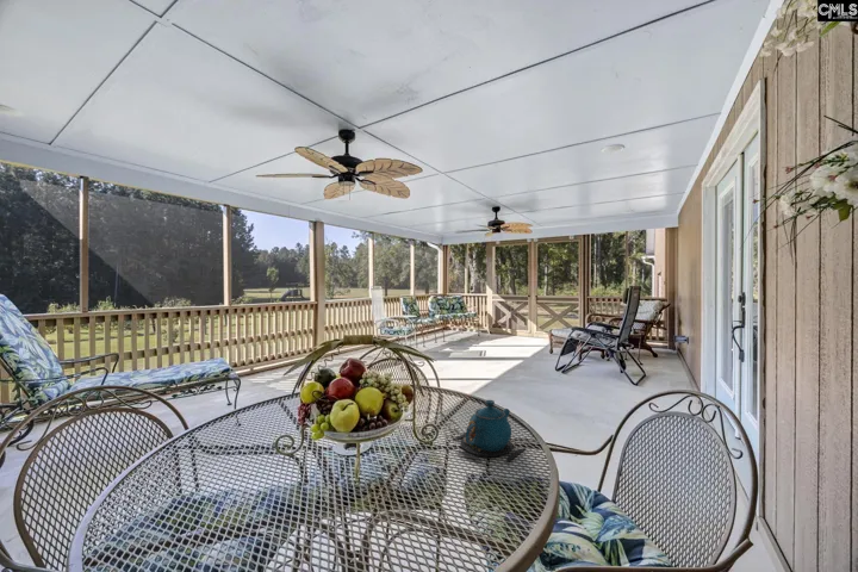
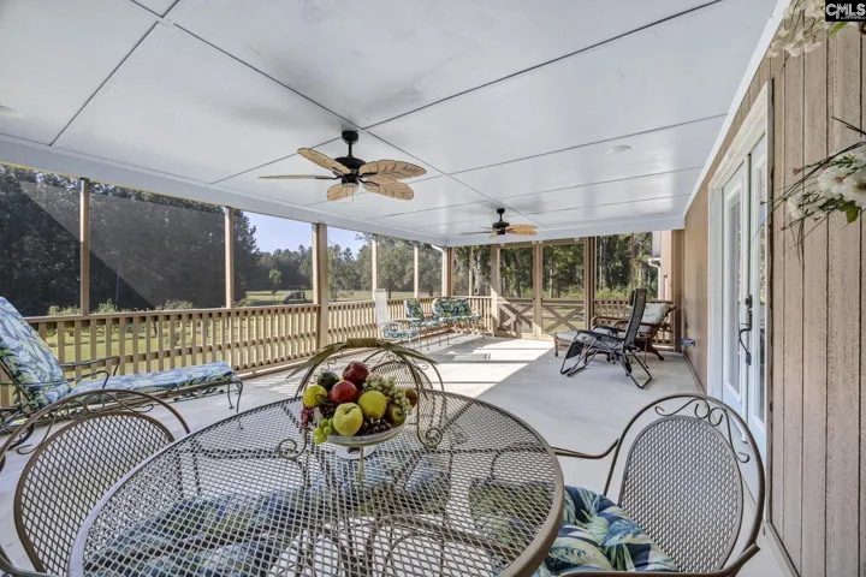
- teapot [453,399,527,464]
